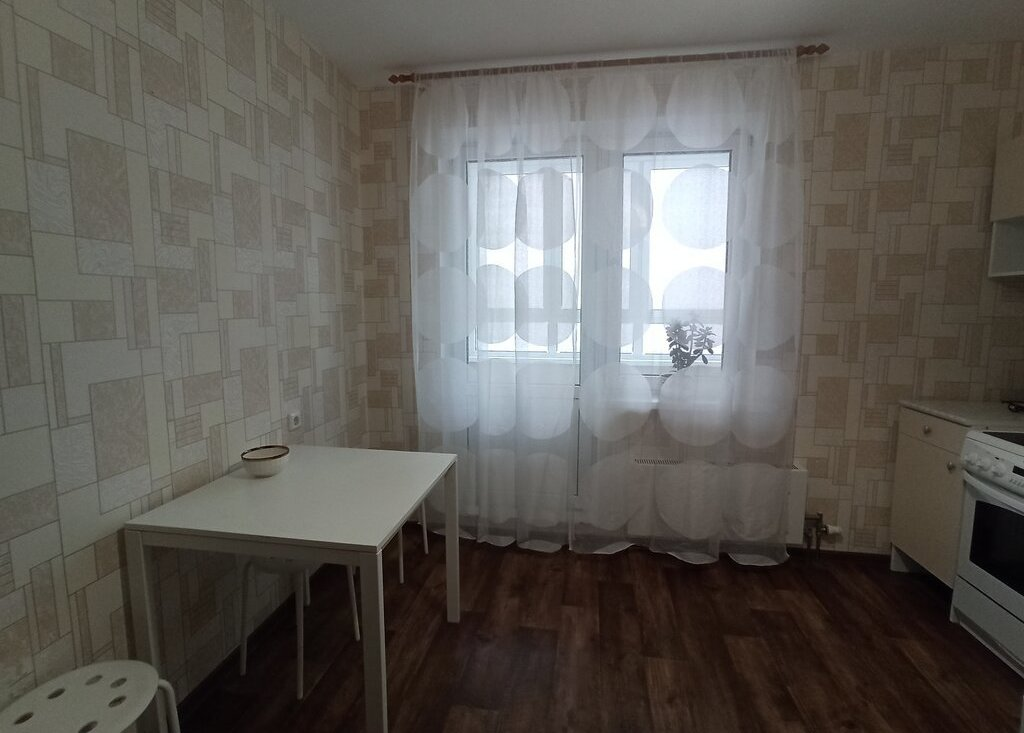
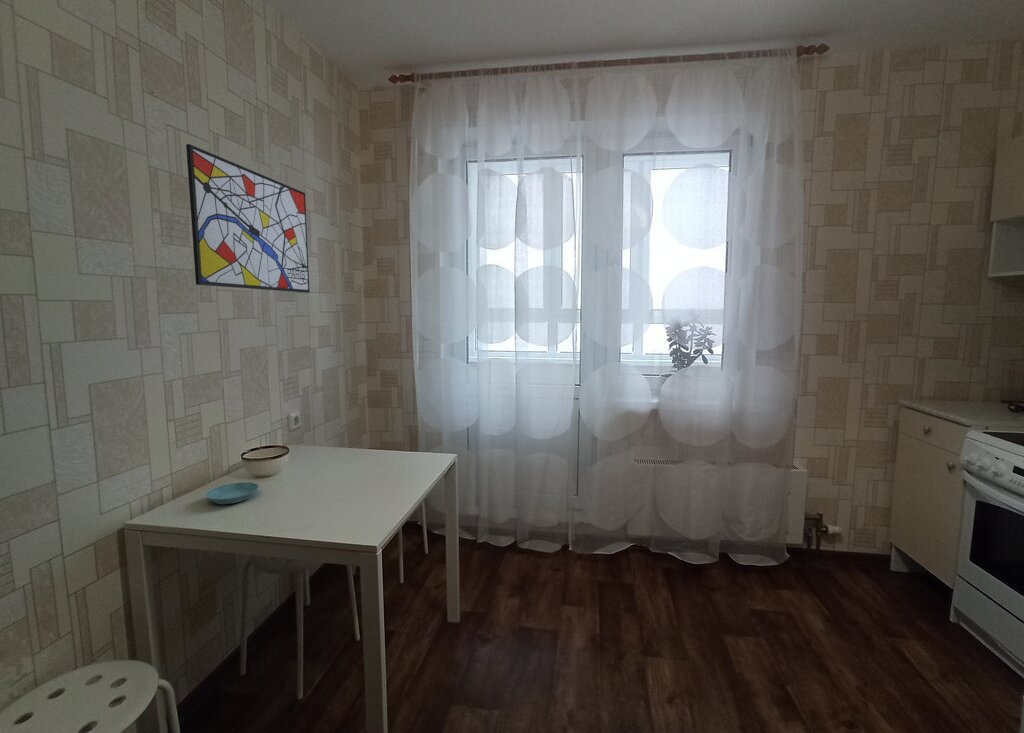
+ saucer [205,481,260,505]
+ wall art [185,143,311,294]
